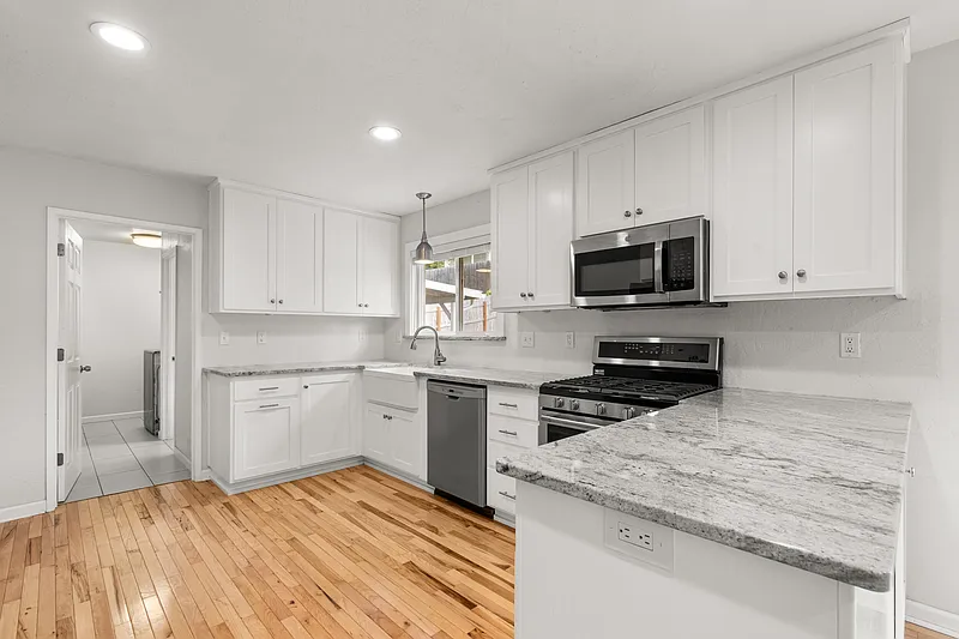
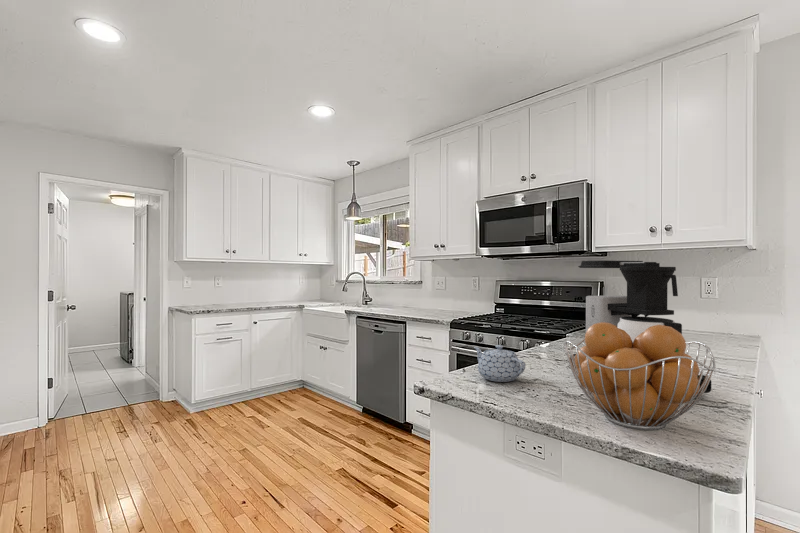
+ coffee maker [570,260,712,396]
+ teapot [473,344,526,383]
+ fruit basket [563,322,716,431]
